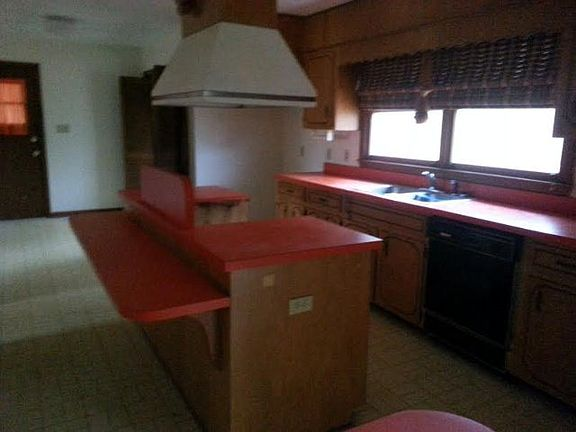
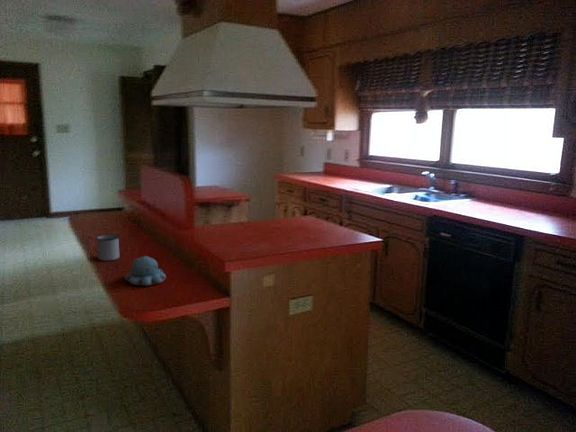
+ mug [89,233,120,262]
+ candle [124,255,167,287]
